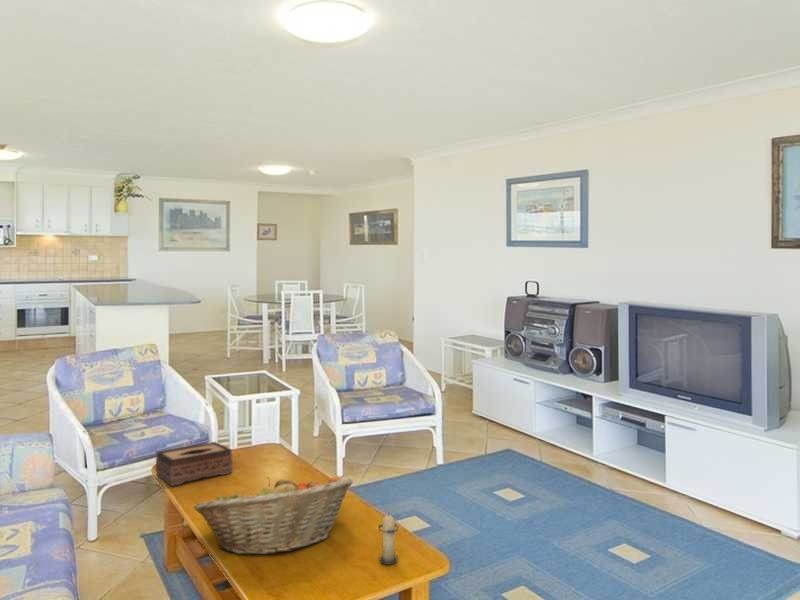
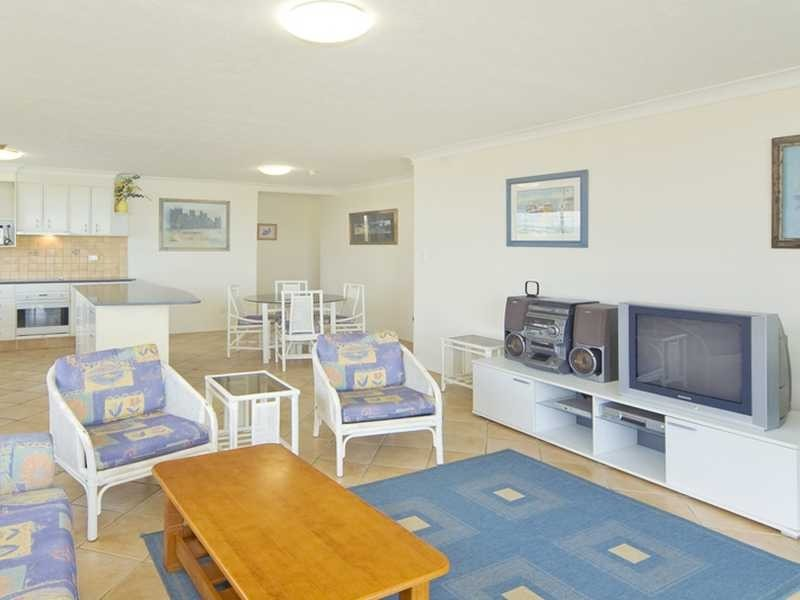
- candle [377,511,400,565]
- tissue box [155,441,233,487]
- fruit basket [193,475,354,555]
